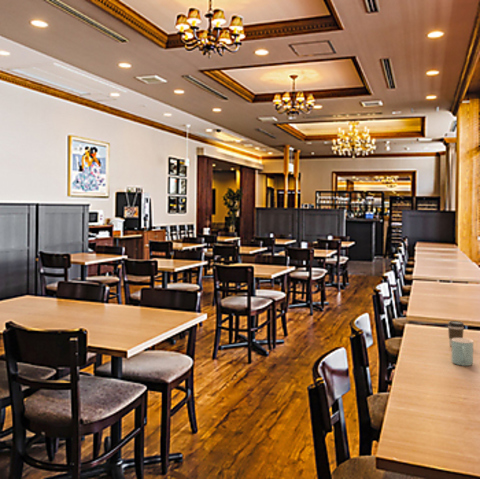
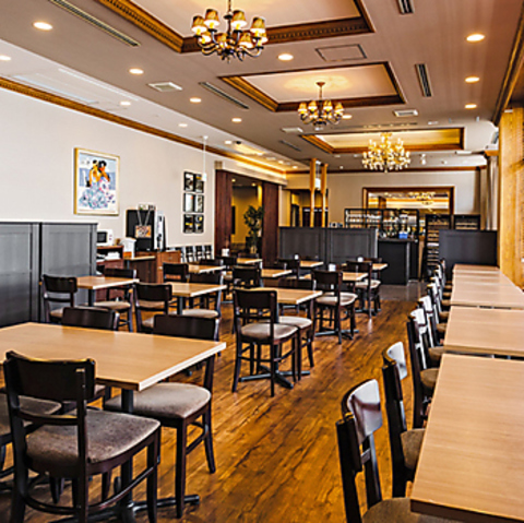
- coffee cup [447,320,465,348]
- mug [451,337,474,367]
